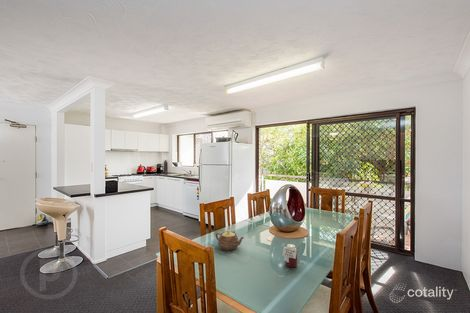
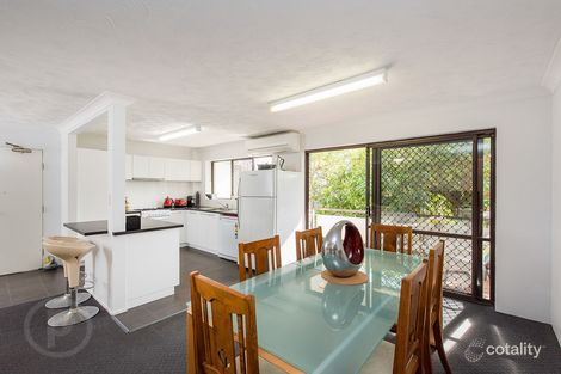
- jar [281,243,299,268]
- teapot [215,229,245,251]
